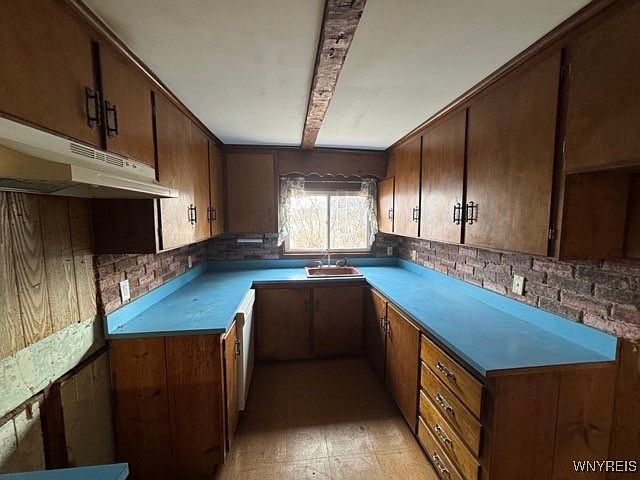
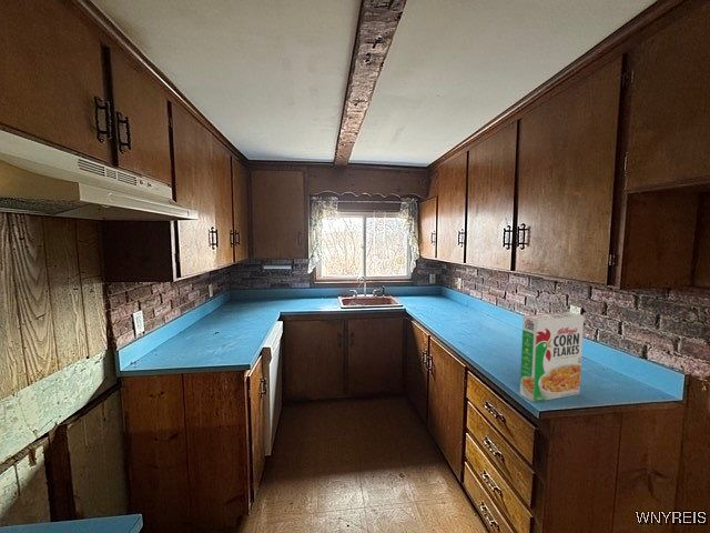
+ cereal box [519,311,585,403]
